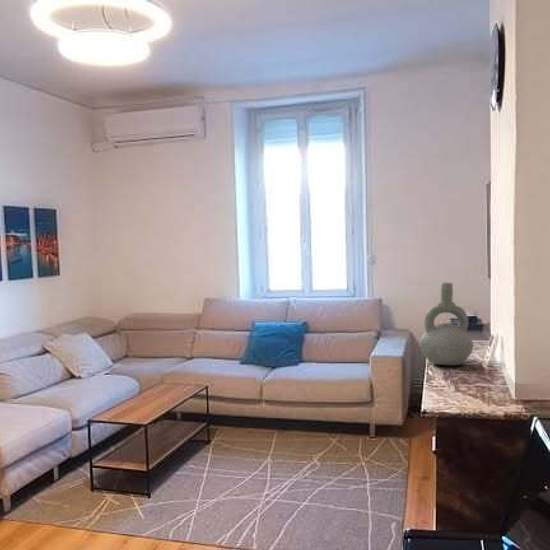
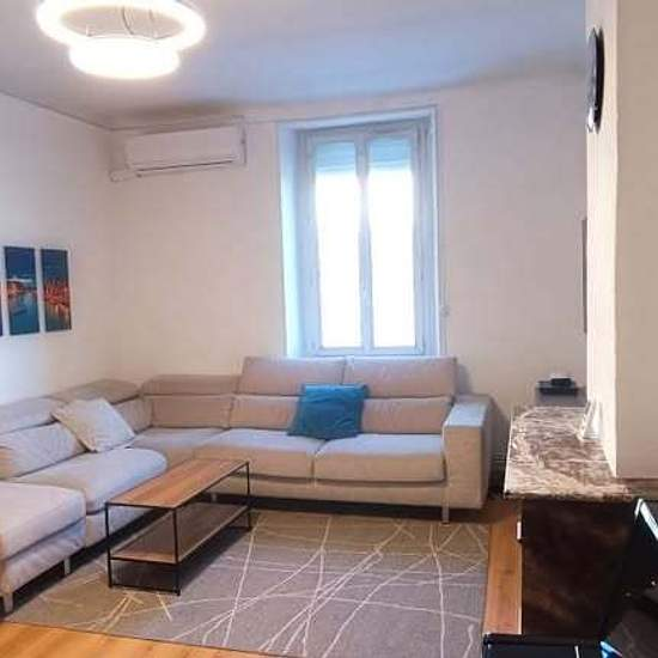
- decorative vase [419,281,475,366]
